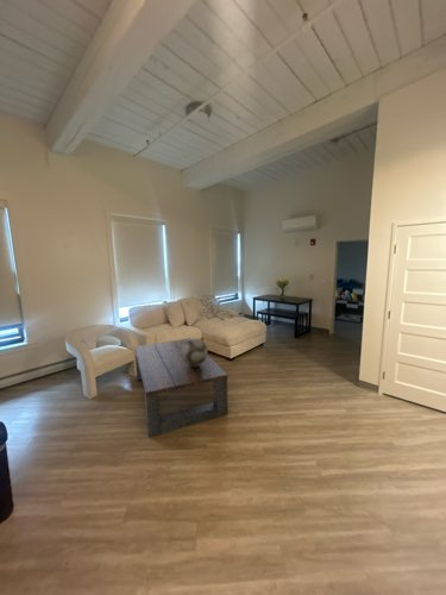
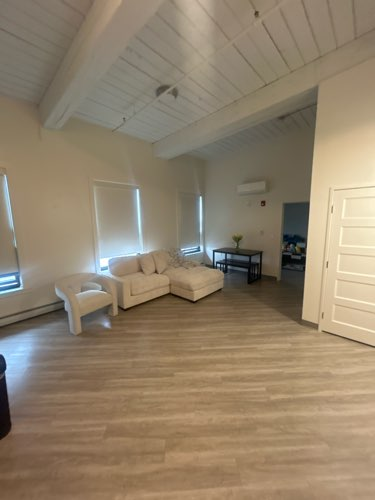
- decorative sphere [181,337,209,367]
- coffee table [133,337,228,439]
